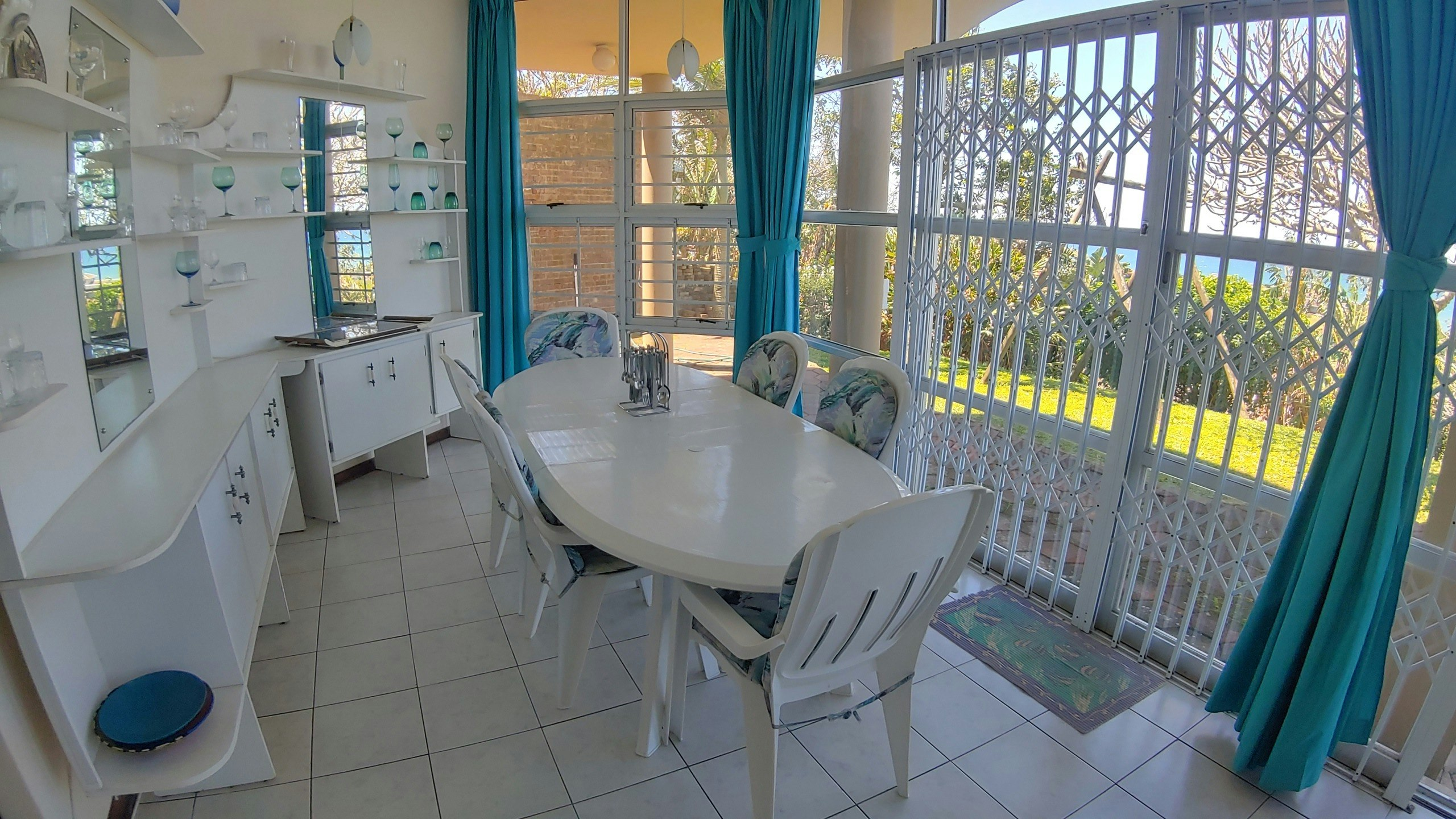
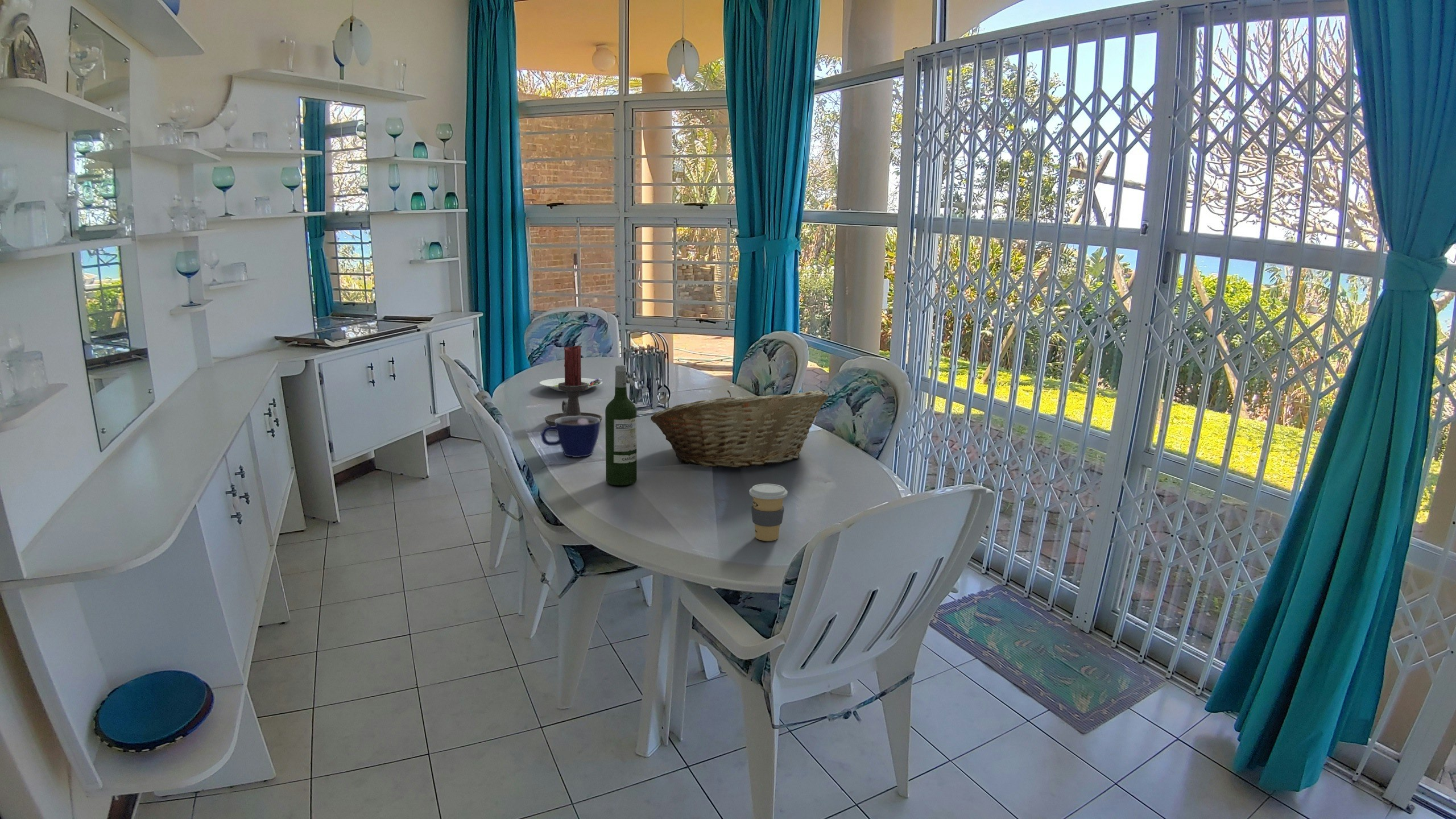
+ coffee cup [748,483,788,541]
+ fruit basket [650,390,829,469]
+ wine bottle [605,365,638,486]
+ salad plate [539,378,603,392]
+ candle holder [544,345,603,426]
+ cup [540,416,601,458]
